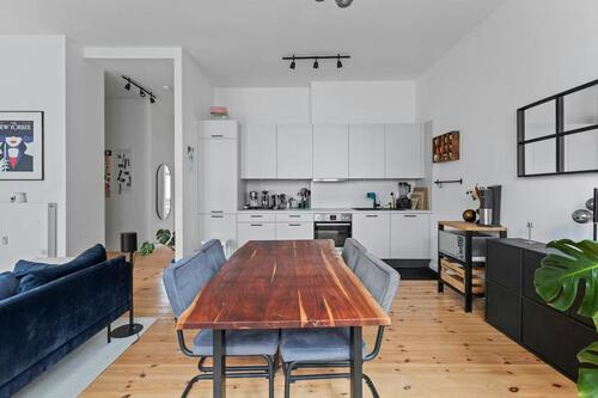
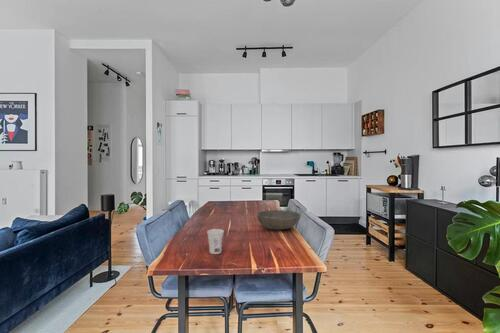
+ bowl [256,209,302,231]
+ cup [206,228,225,255]
